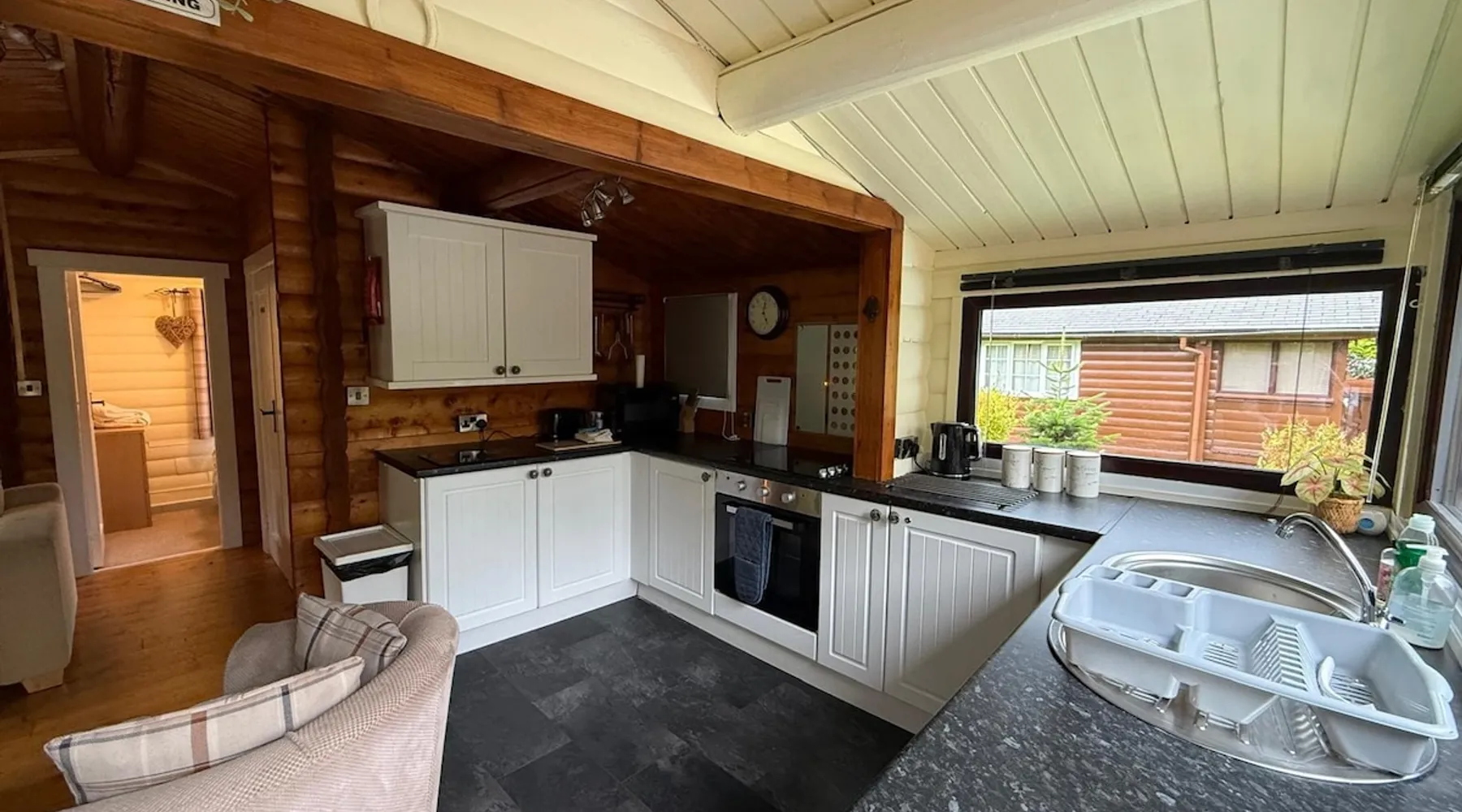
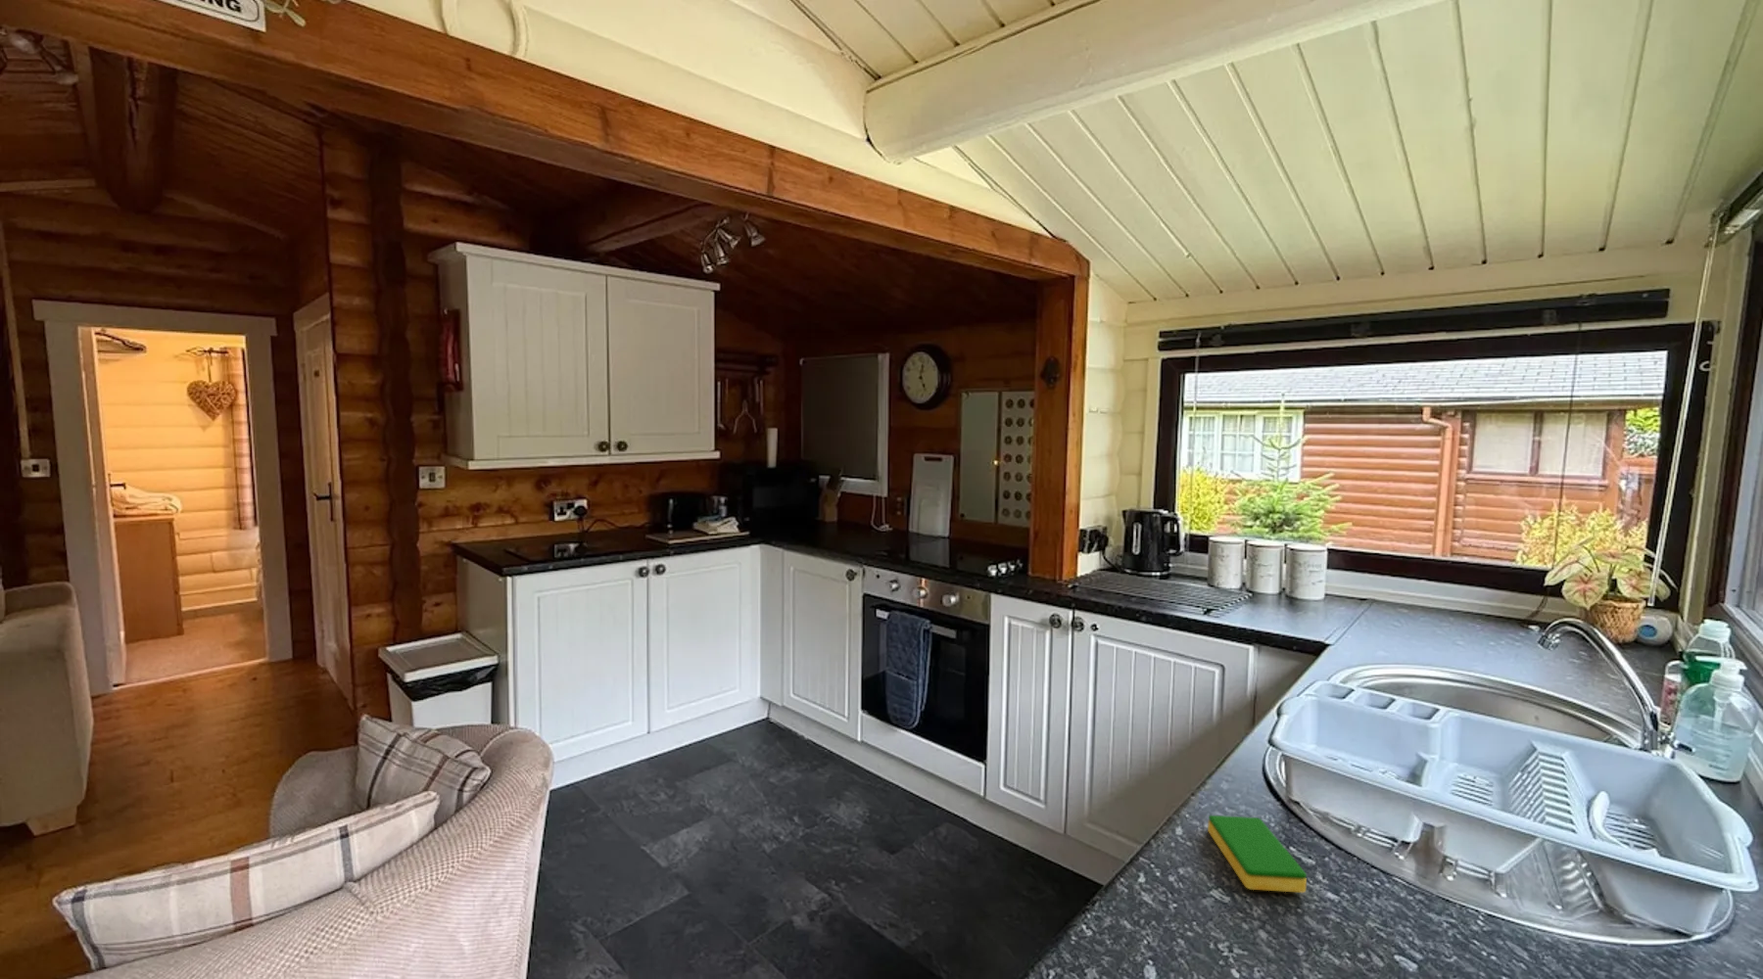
+ dish sponge [1207,815,1307,893]
